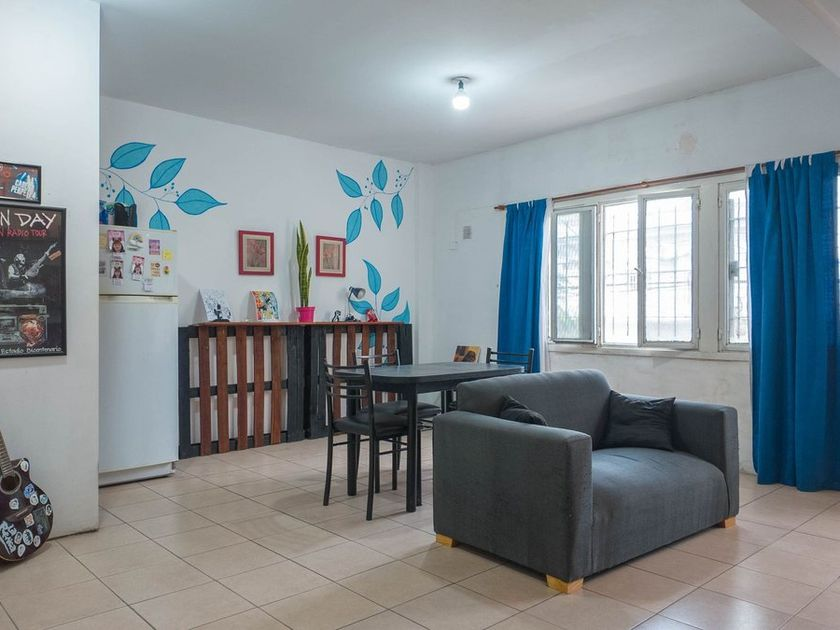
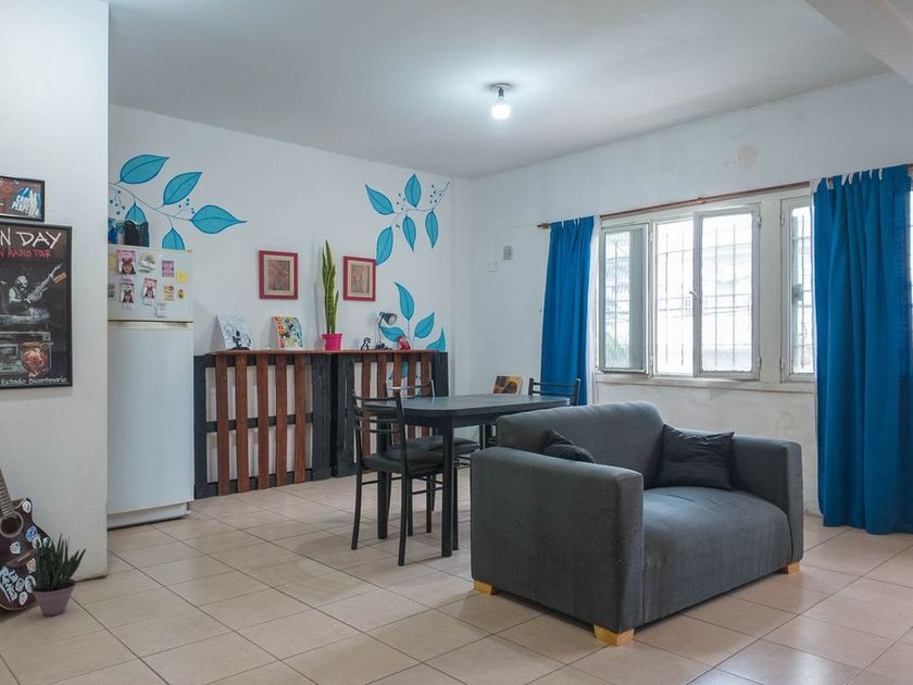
+ potted plant [30,533,87,618]
